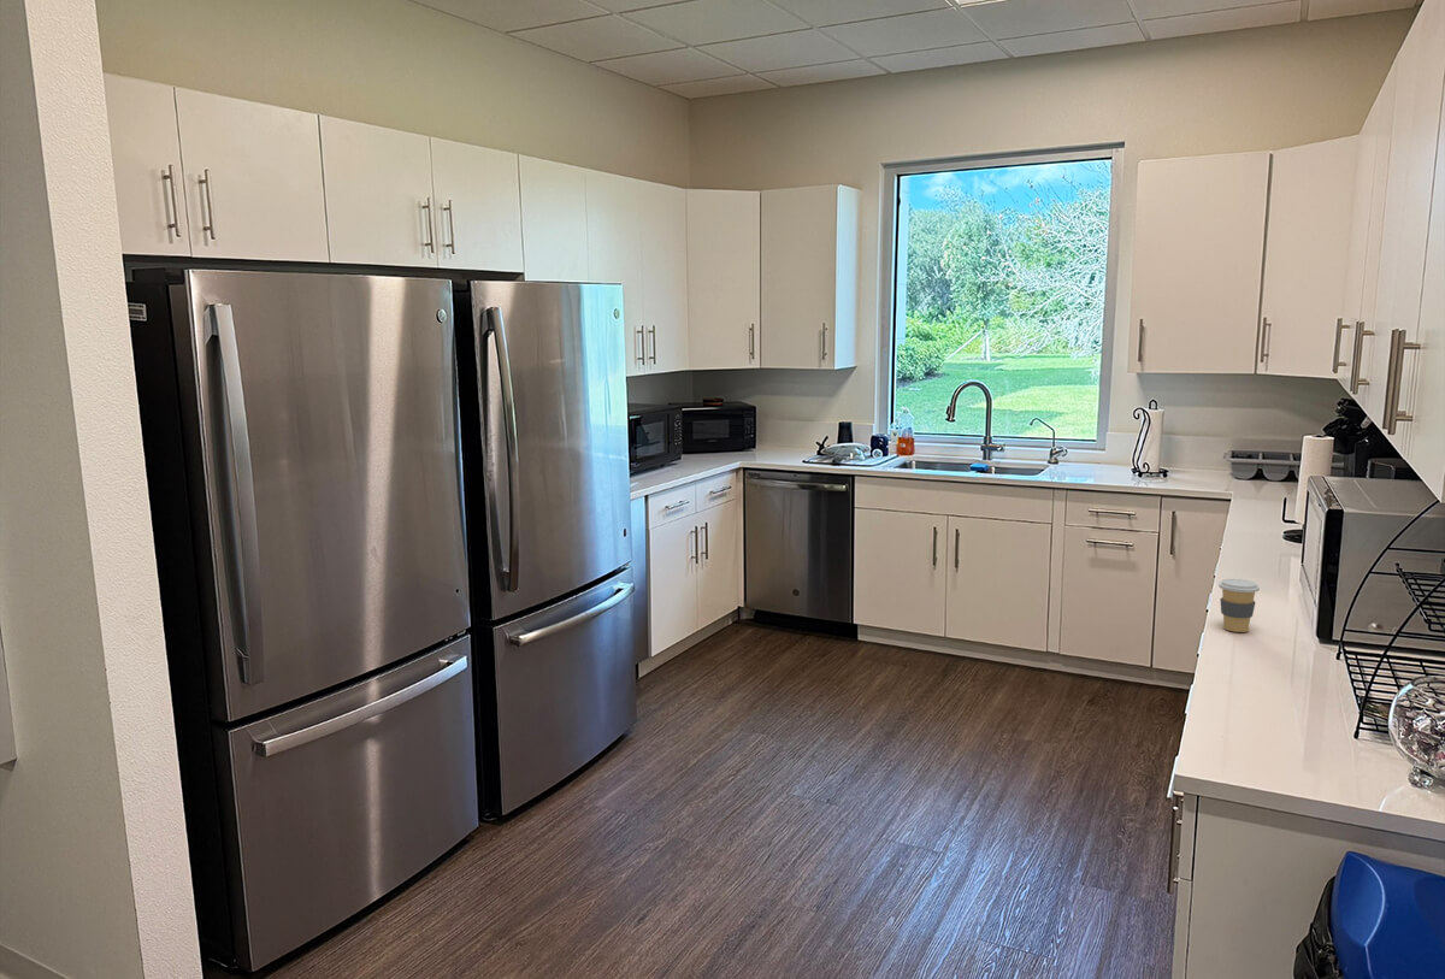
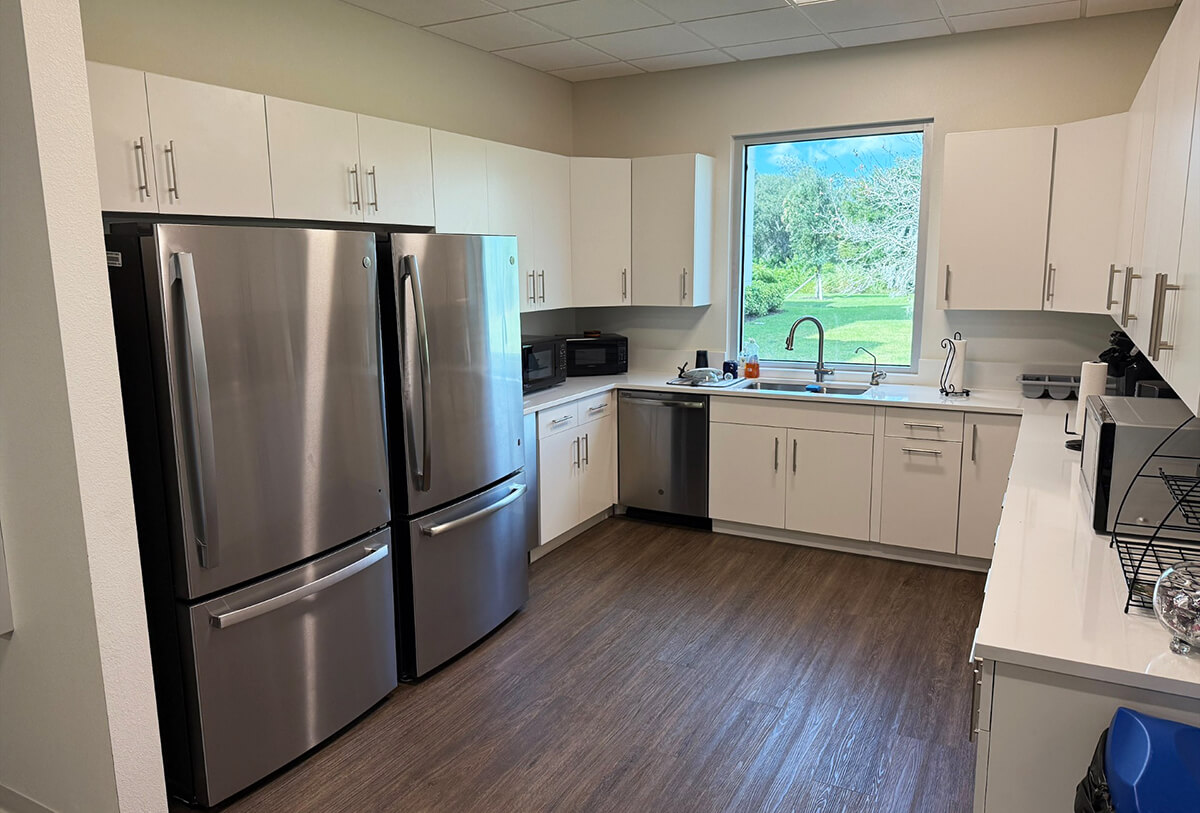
- coffee cup [1217,578,1261,633]
